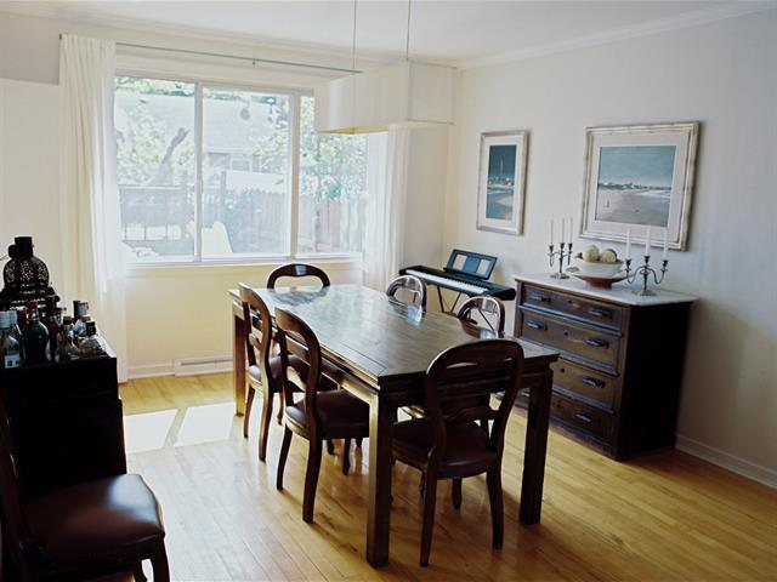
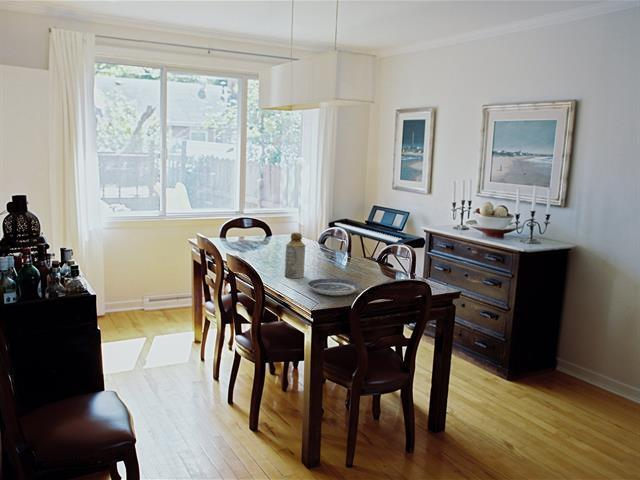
+ plate [307,278,361,296]
+ bottle [284,232,306,279]
